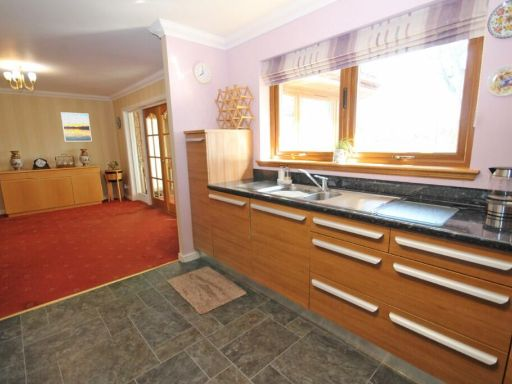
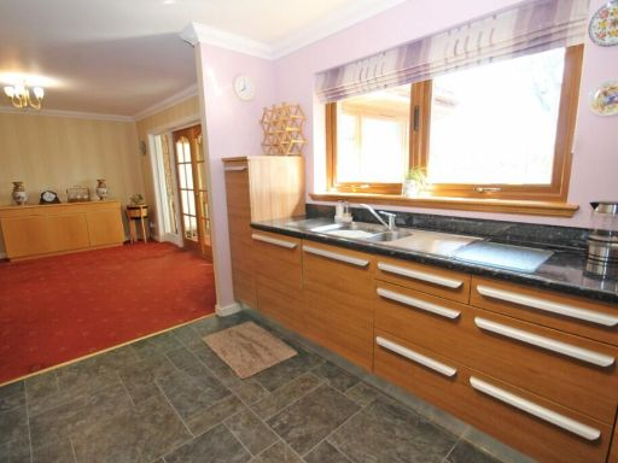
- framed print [60,111,93,142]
